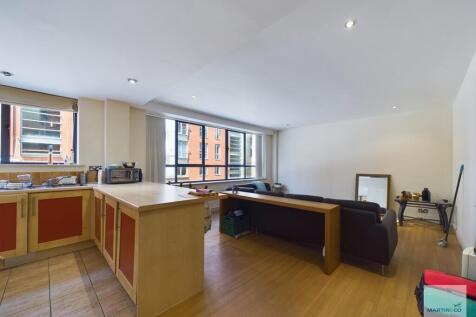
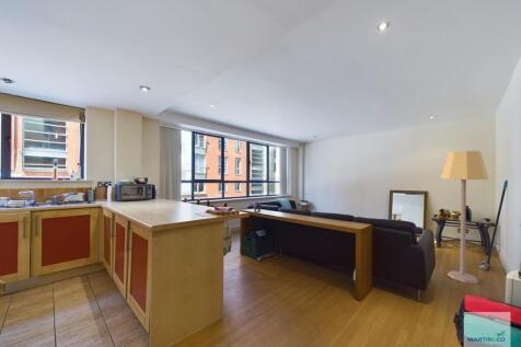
+ lamp [440,150,489,285]
